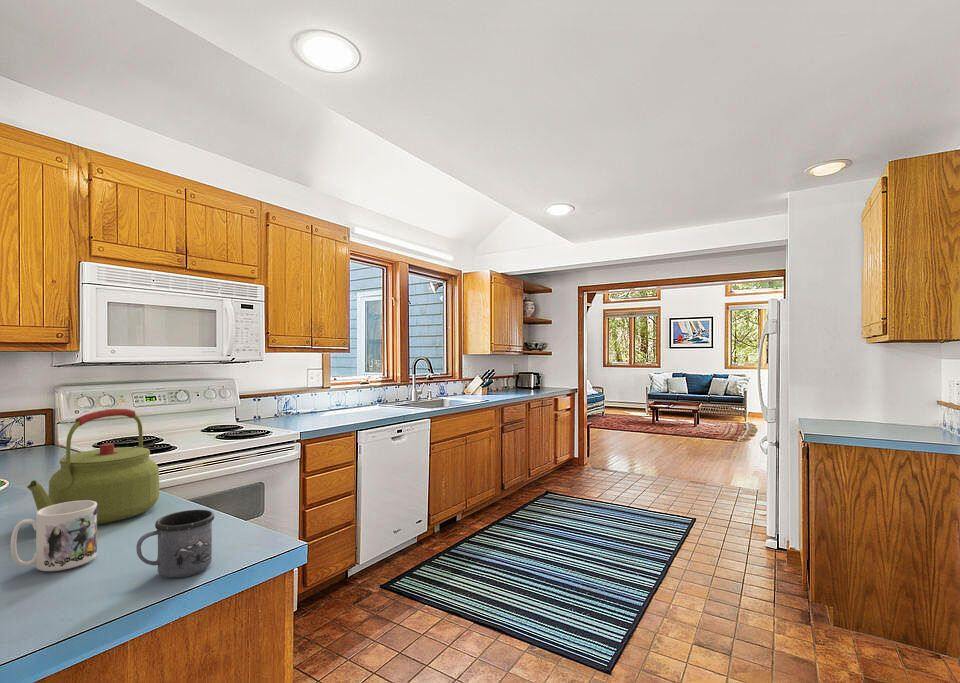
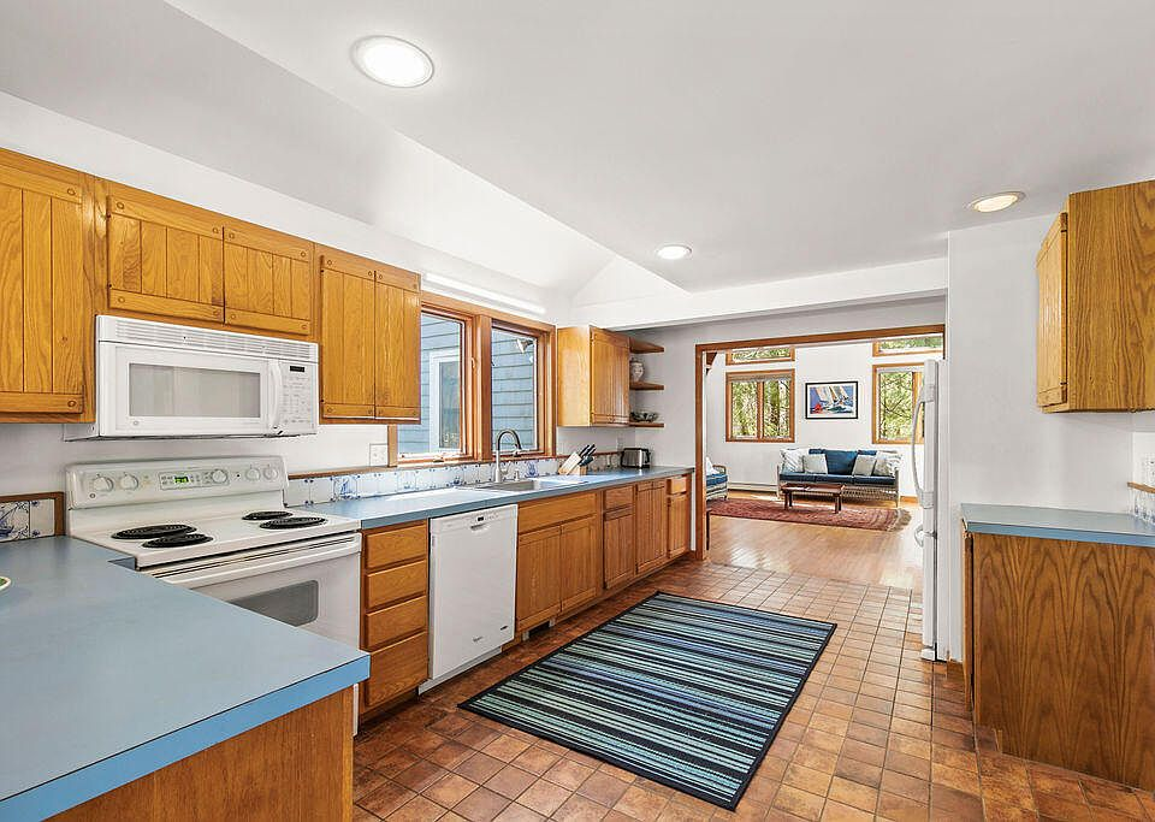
- mug [135,509,215,579]
- kettle [26,408,160,525]
- mug [10,500,98,572]
